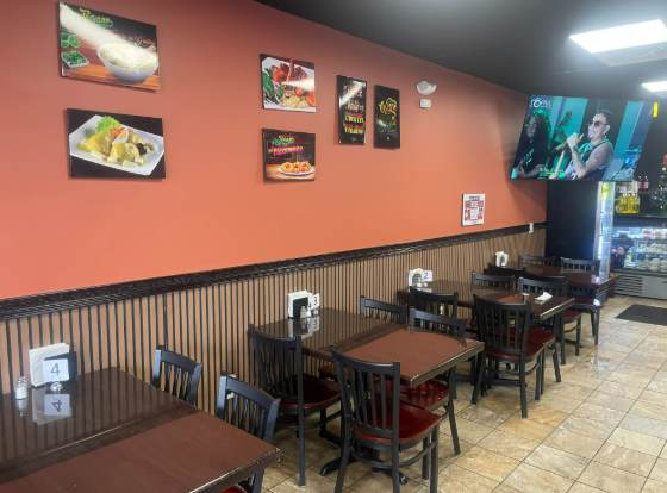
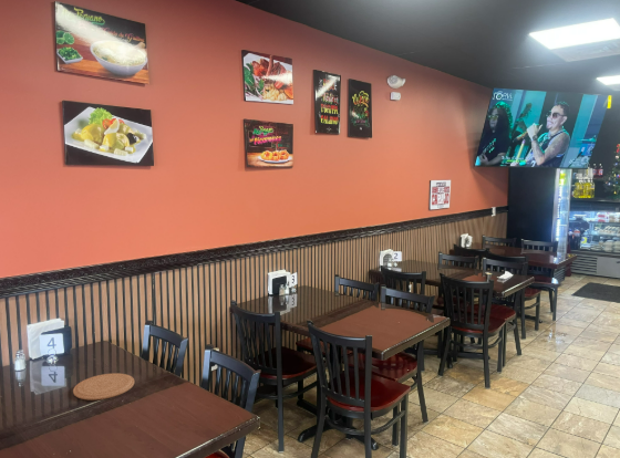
+ plate [72,373,135,400]
